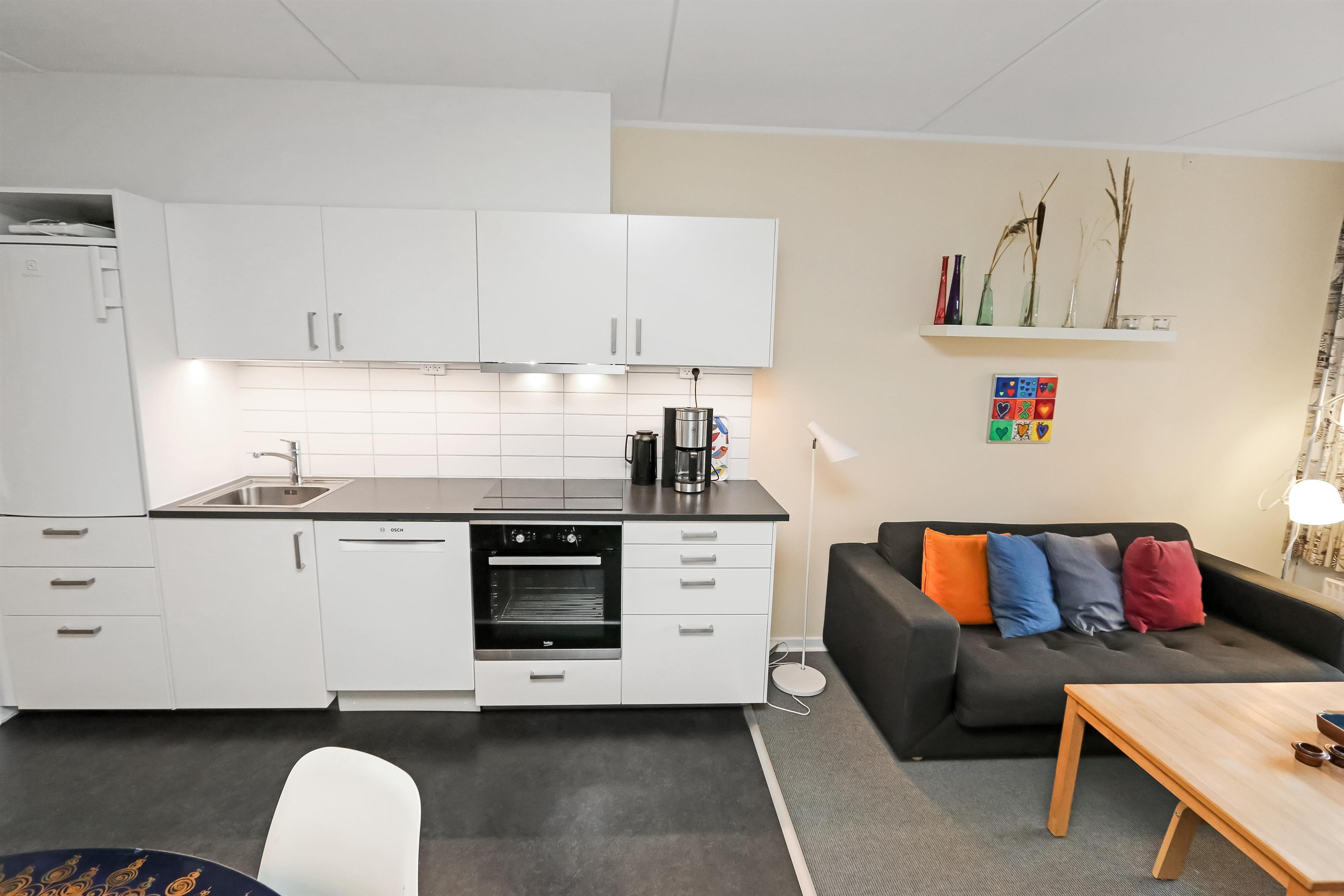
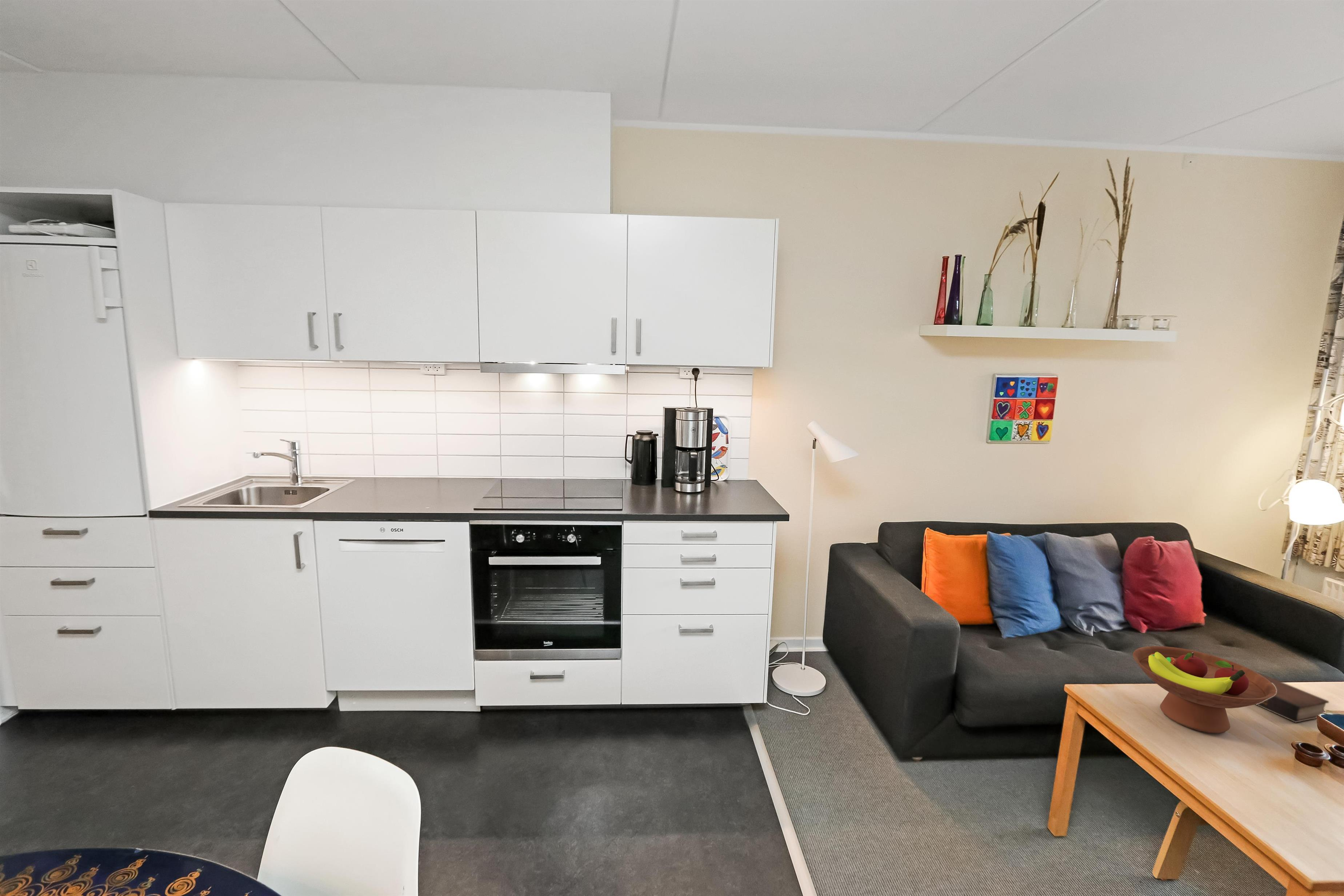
+ book [1255,671,1329,723]
+ fruit bowl [1133,646,1276,734]
